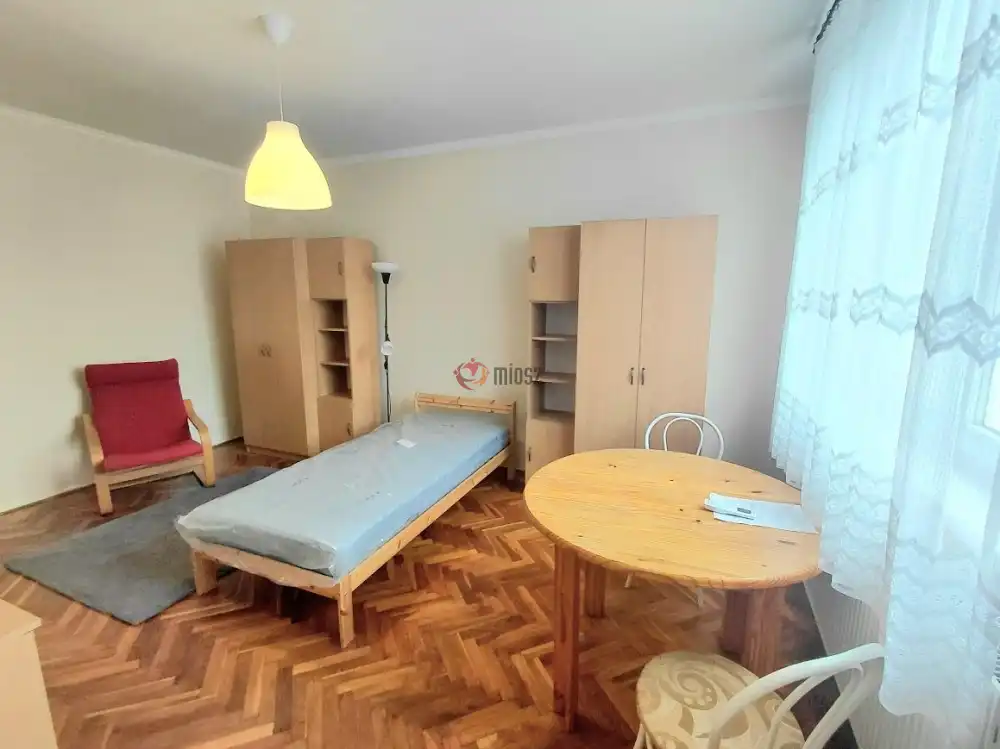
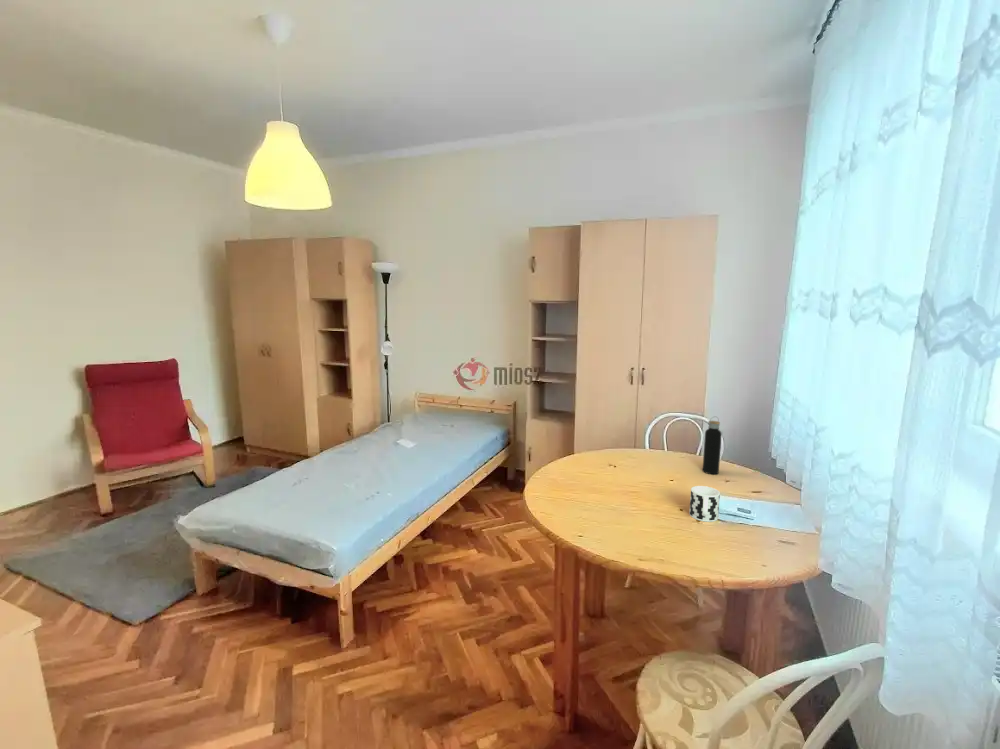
+ cup [688,485,721,523]
+ water bottle [702,416,723,475]
